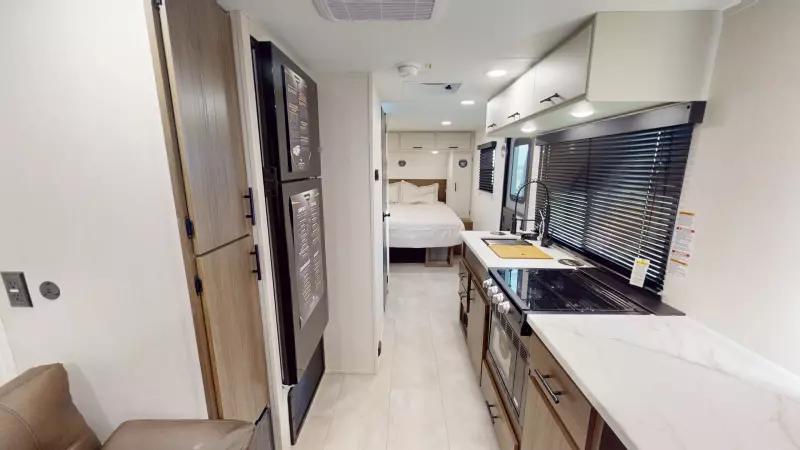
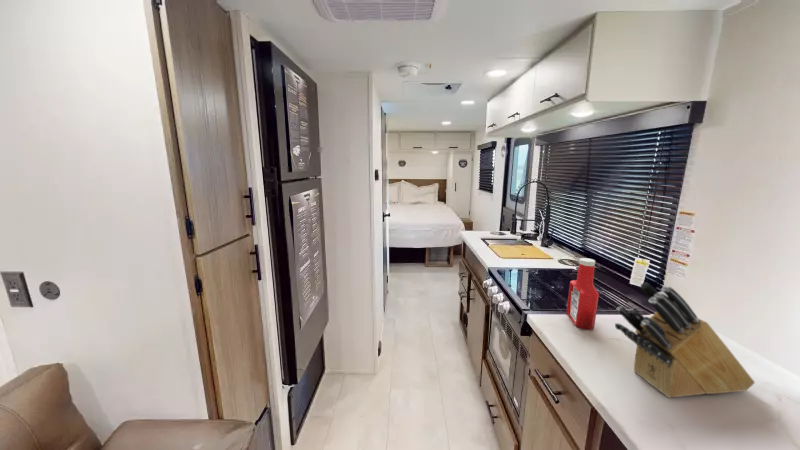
+ soap bottle [565,257,600,331]
+ knife block [614,282,756,398]
